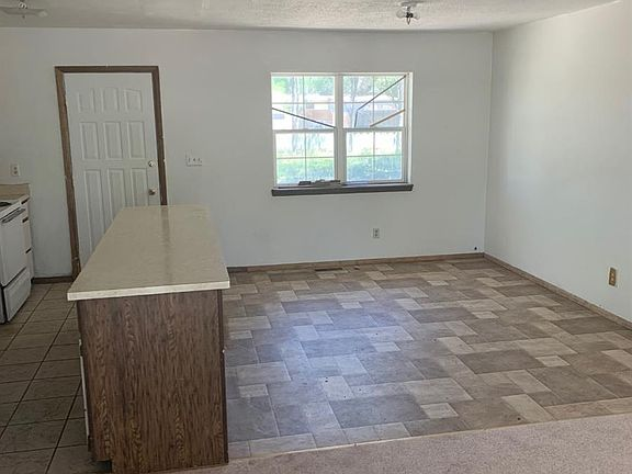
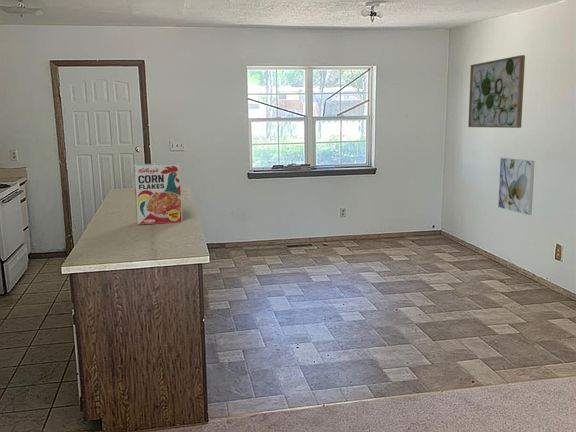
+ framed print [497,157,536,216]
+ cereal box [132,162,184,225]
+ wall art [467,54,526,129]
